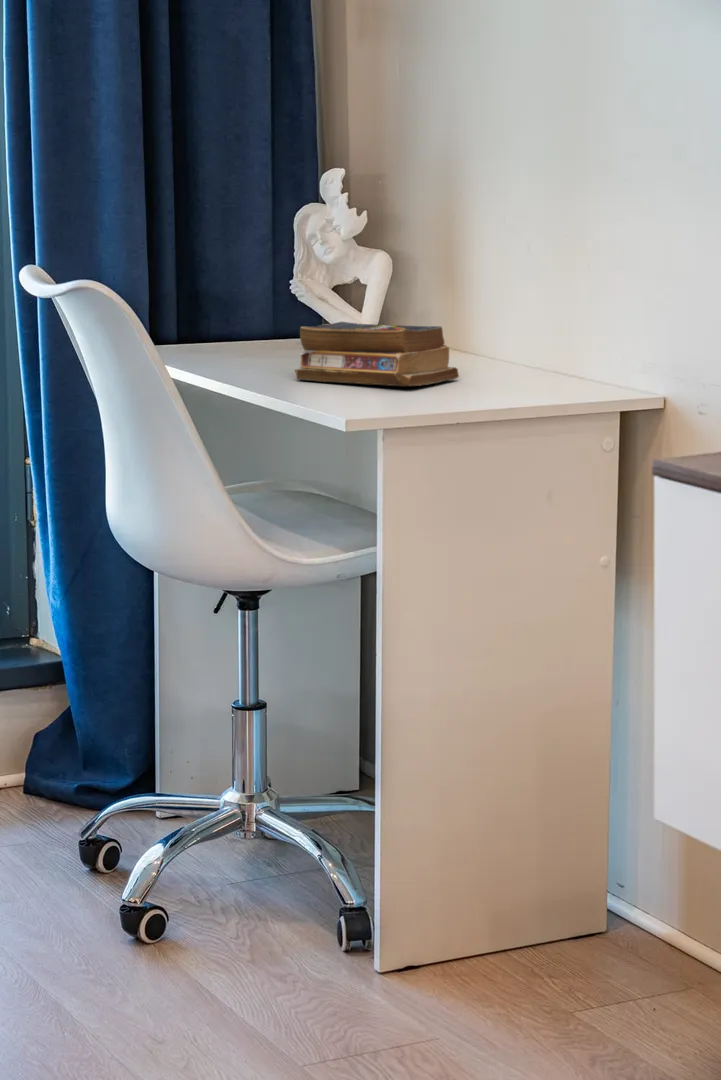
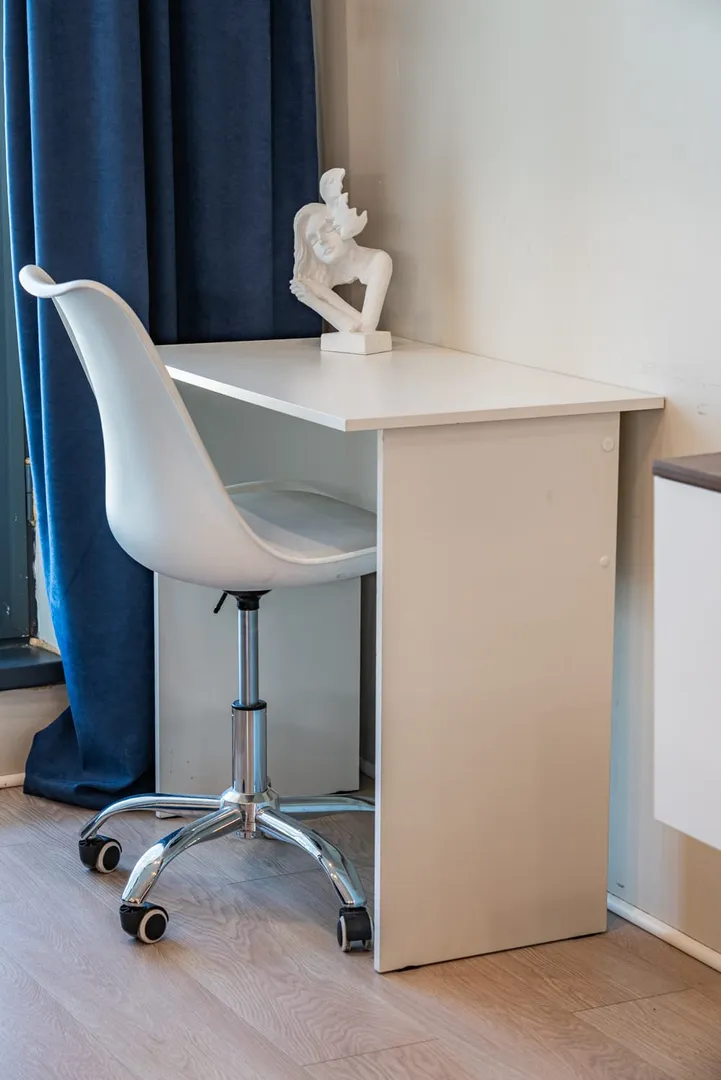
- books [293,321,460,387]
